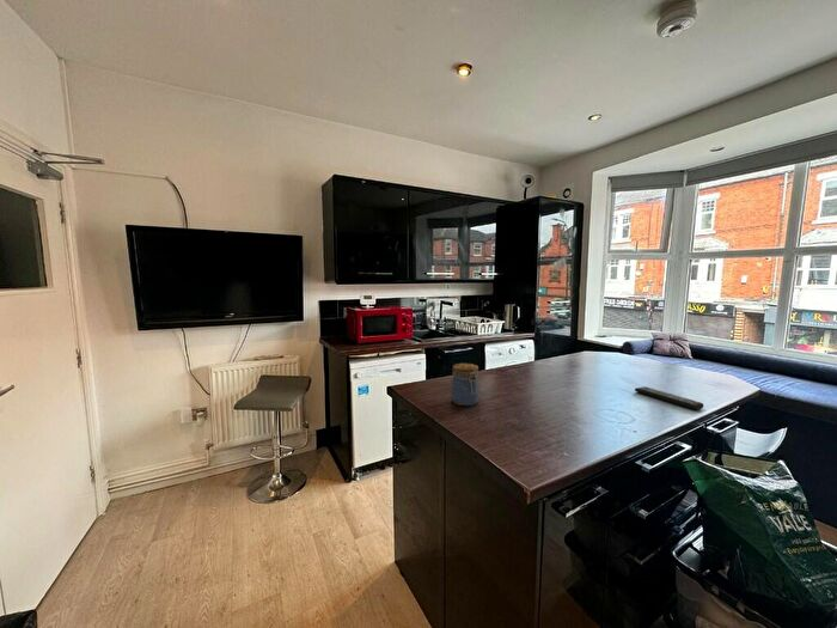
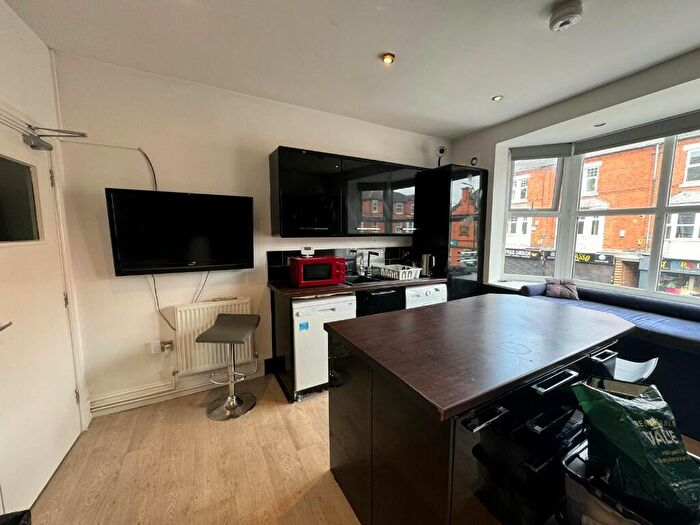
- remote control [634,385,704,411]
- jar [451,362,481,407]
